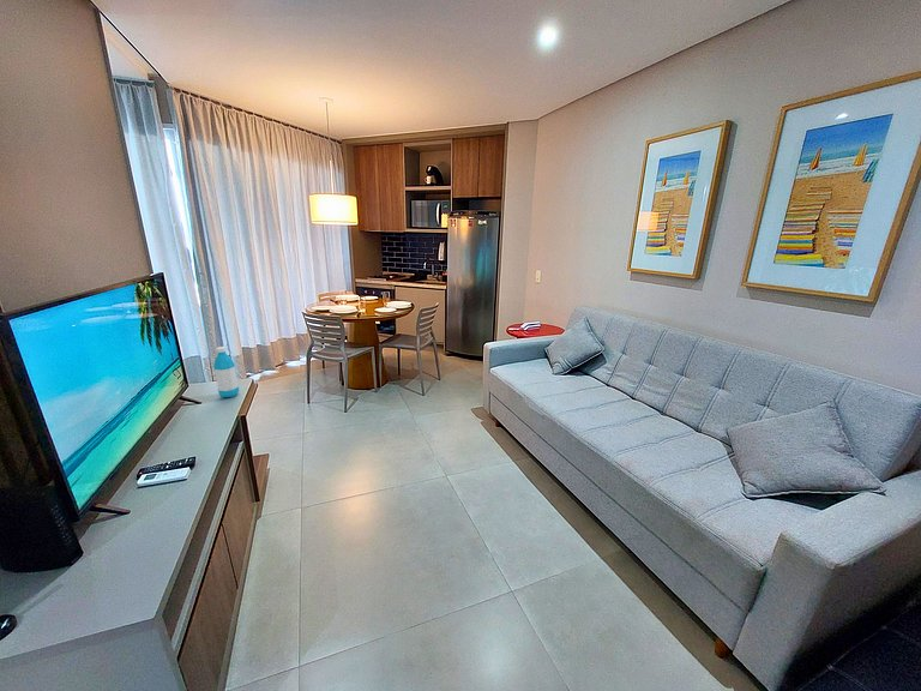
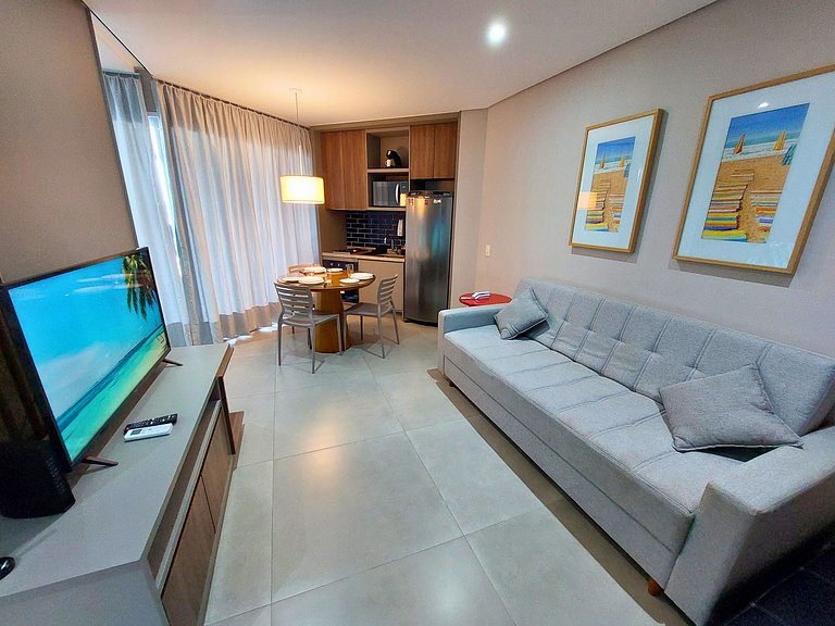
- water bottle [212,346,240,398]
